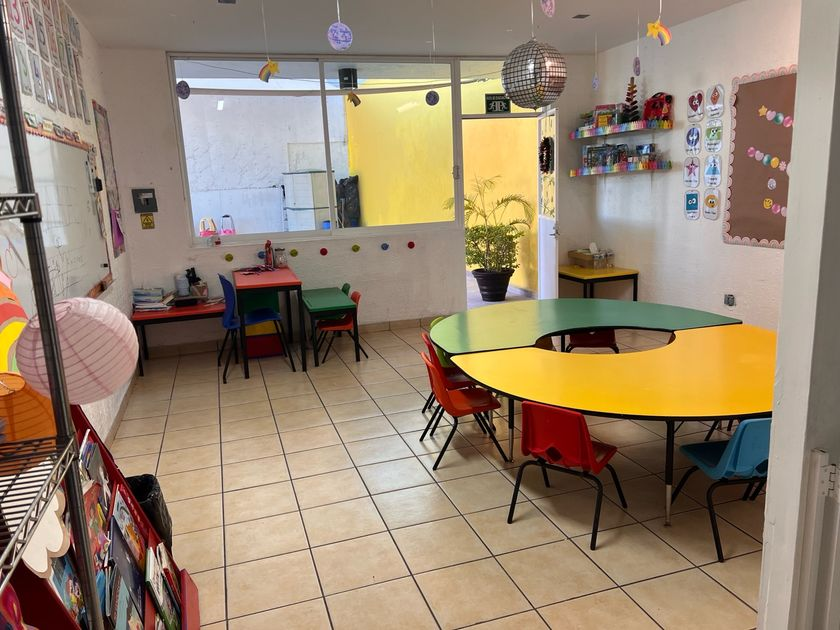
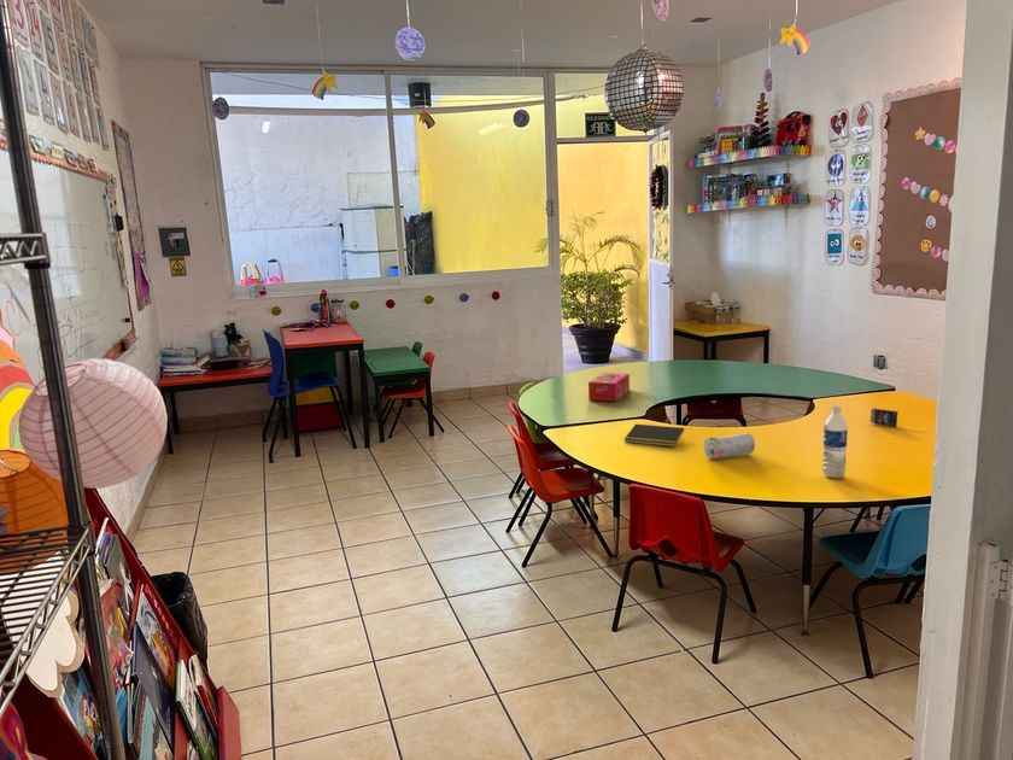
+ crayon box [869,407,900,428]
+ tissue box [587,372,631,403]
+ notepad [623,423,685,448]
+ pencil case [703,432,756,461]
+ water bottle [821,404,849,479]
